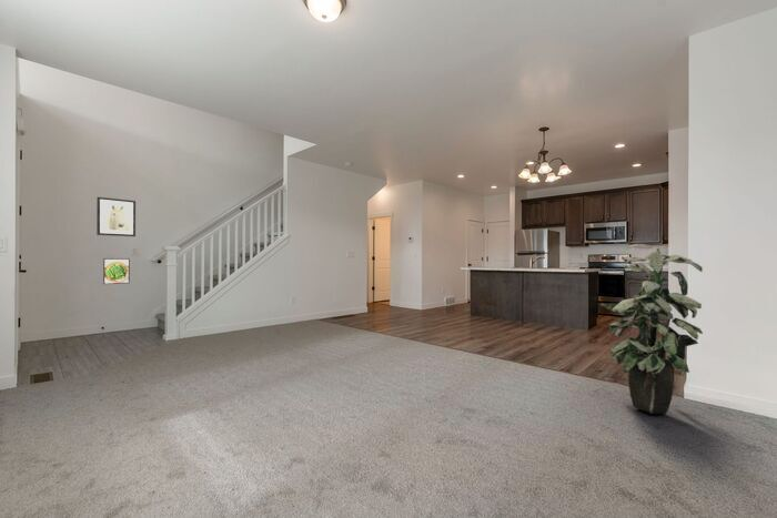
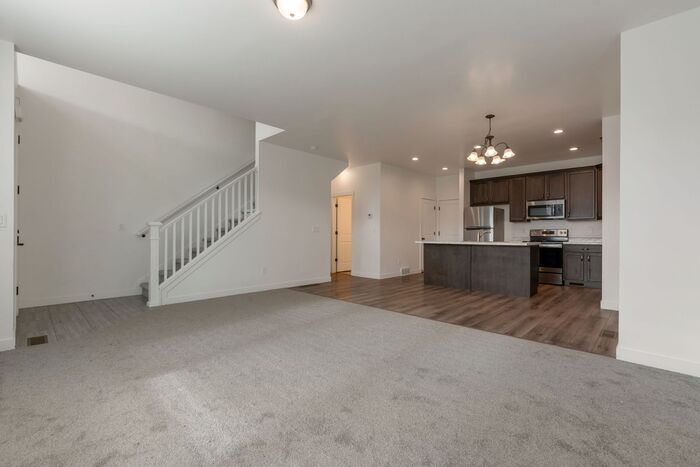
- indoor plant [599,243,704,415]
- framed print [102,257,131,285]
- wall art [95,196,137,237]
